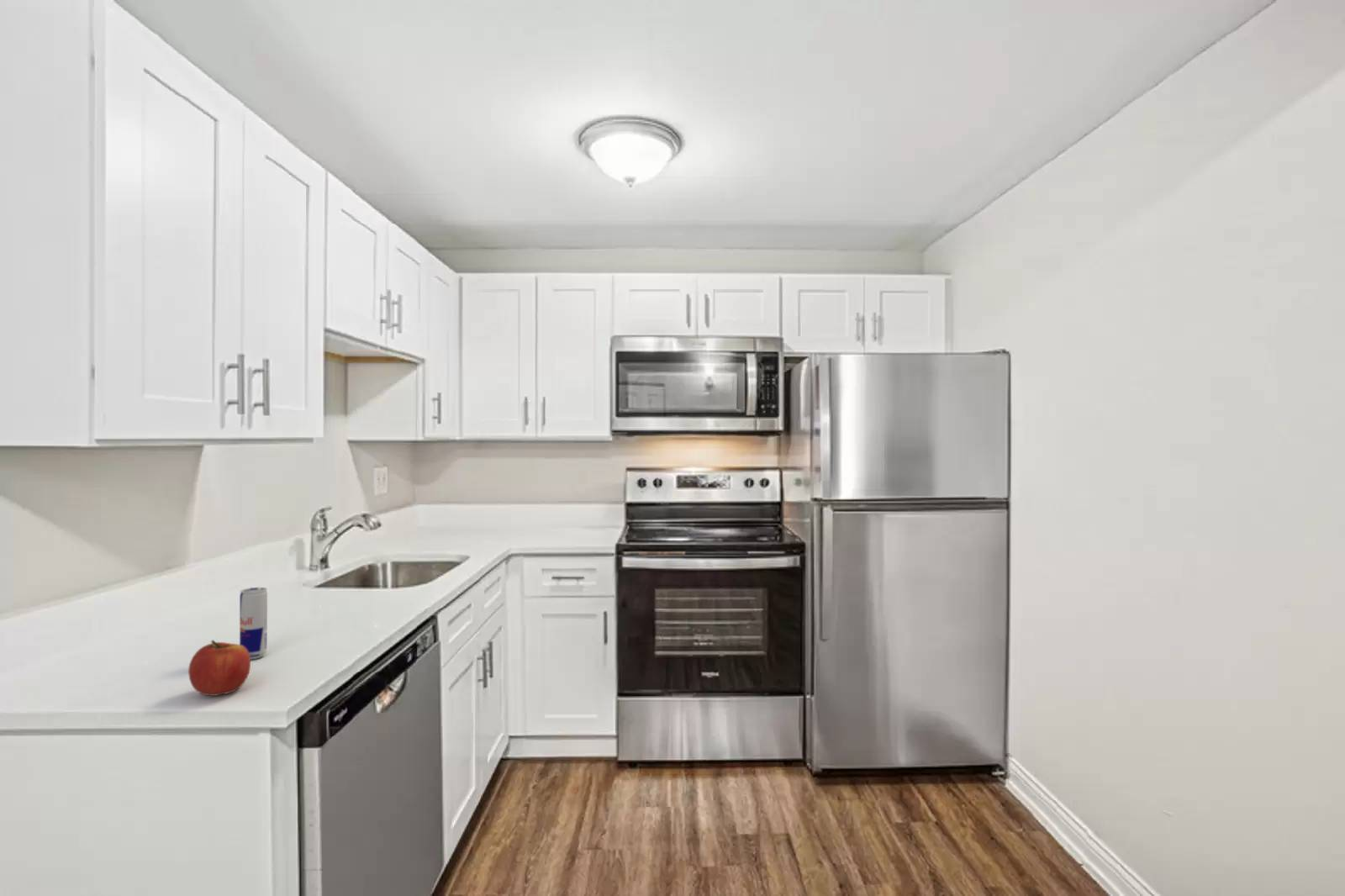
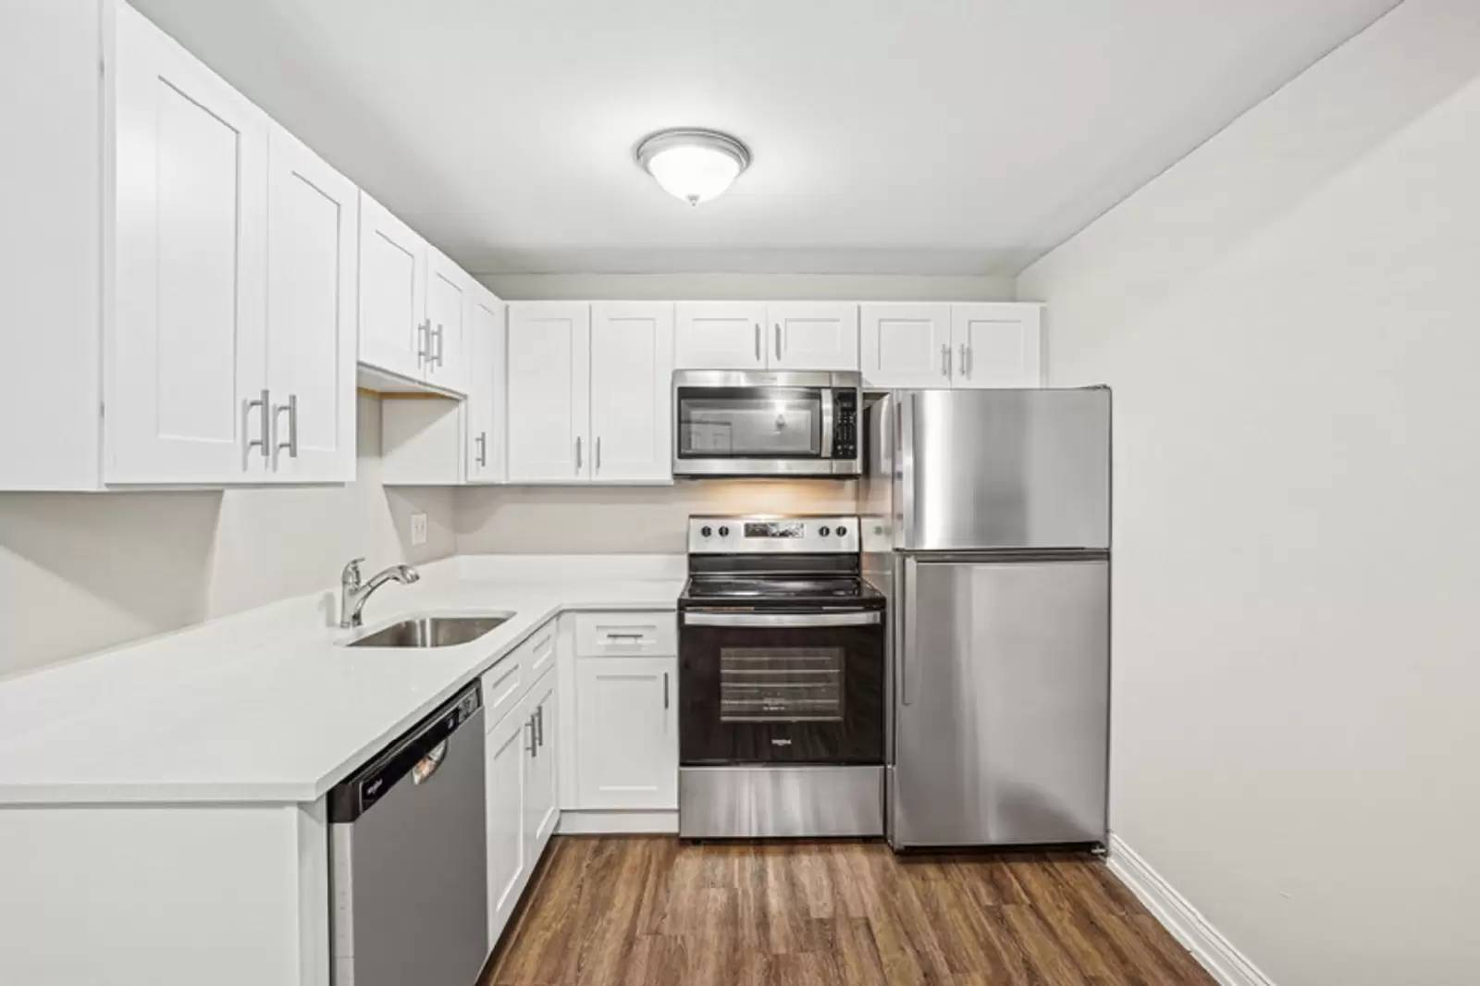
- apple [187,640,251,697]
- beverage can [239,587,268,660]
